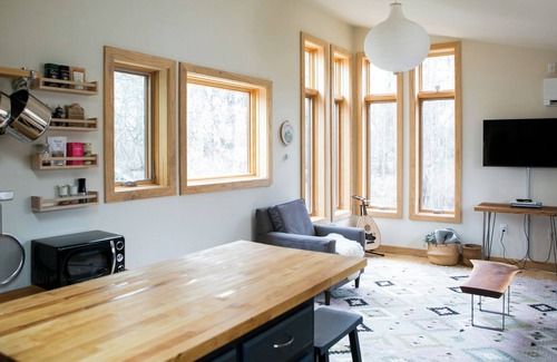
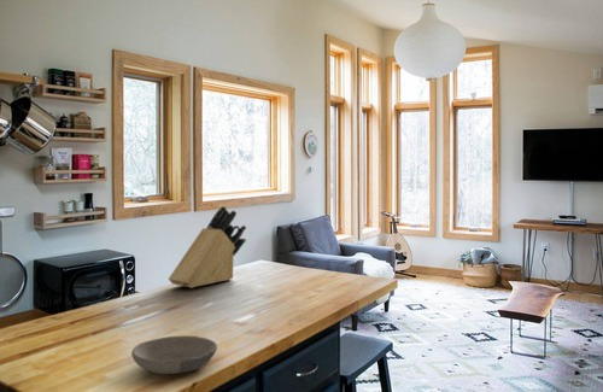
+ bowl [130,334,218,375]
+ knife block [168,205,247,289]
